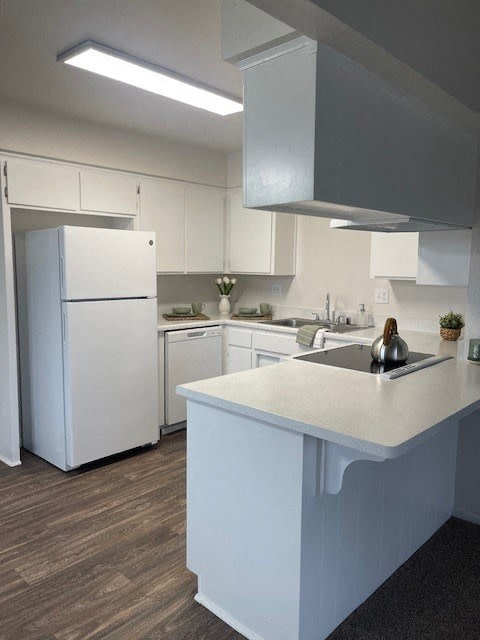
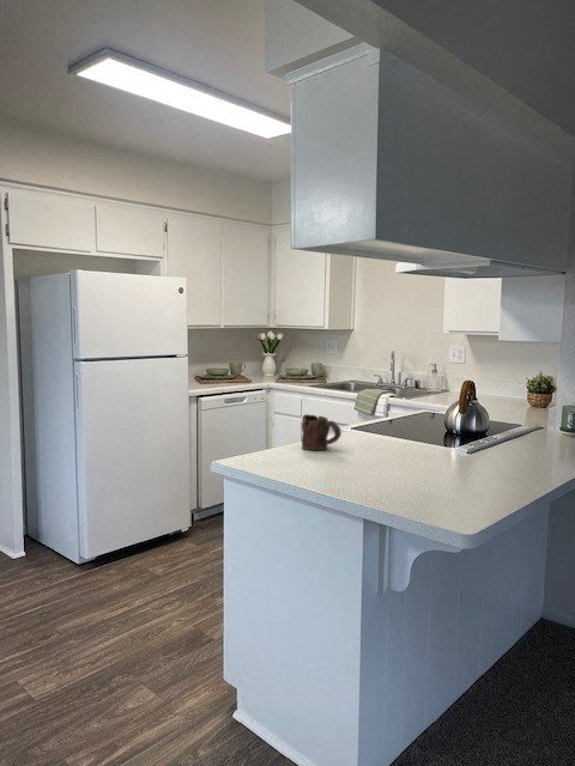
+ mug [301,413,343,451]
